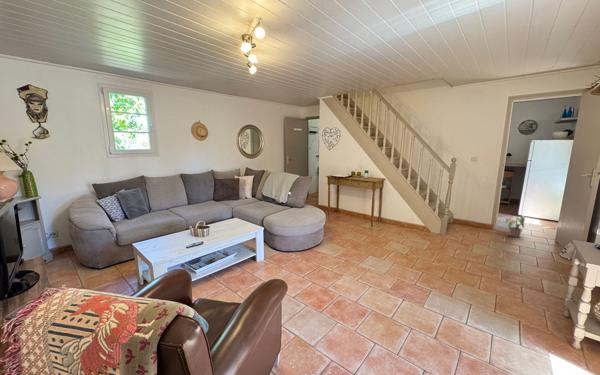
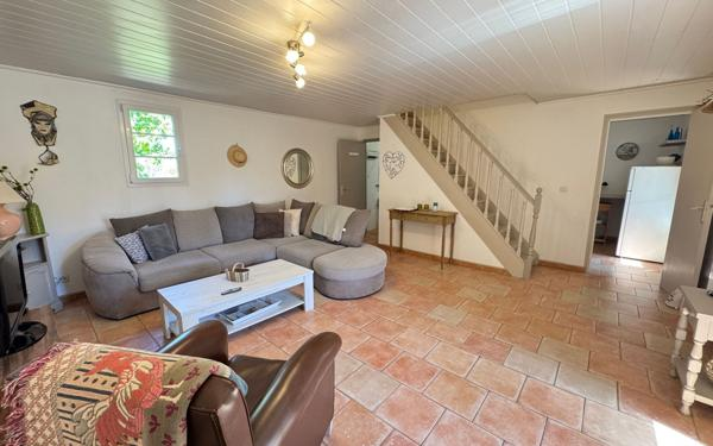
- potted plant [505,215,526,238]
